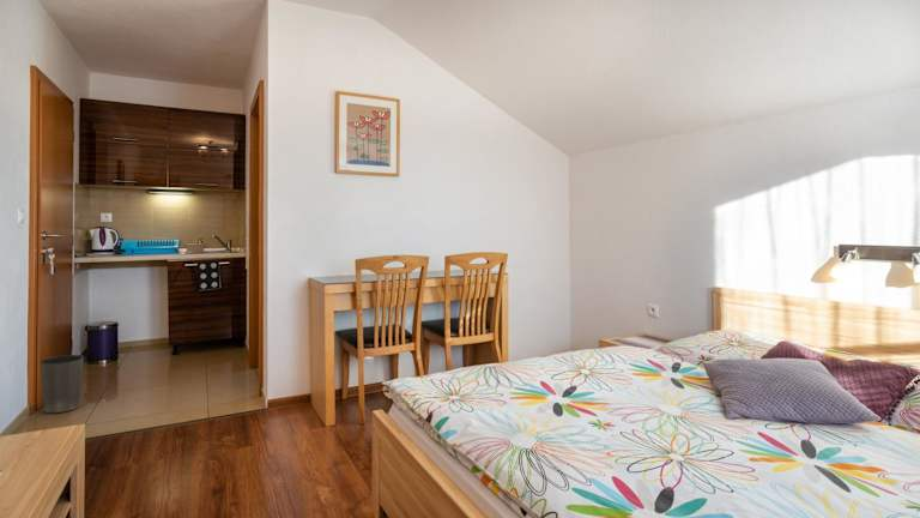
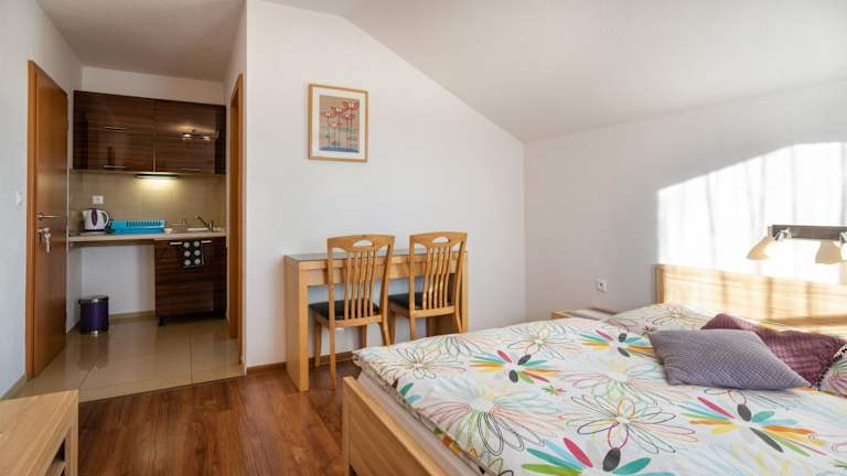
- waste basket [38,354,85,414]
